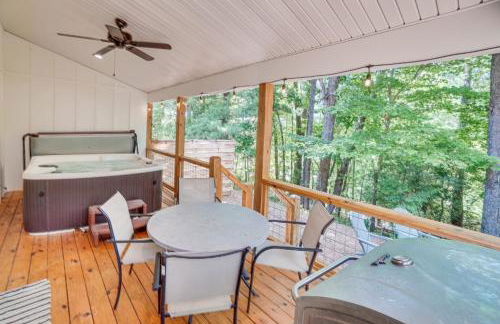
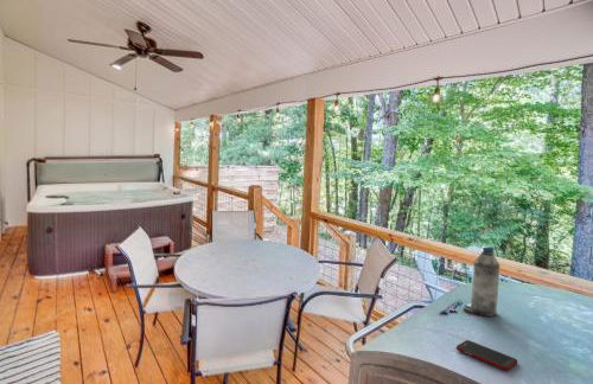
+ cell phone [455,339,518,371]
+ water bottle [470,245,502,318]
